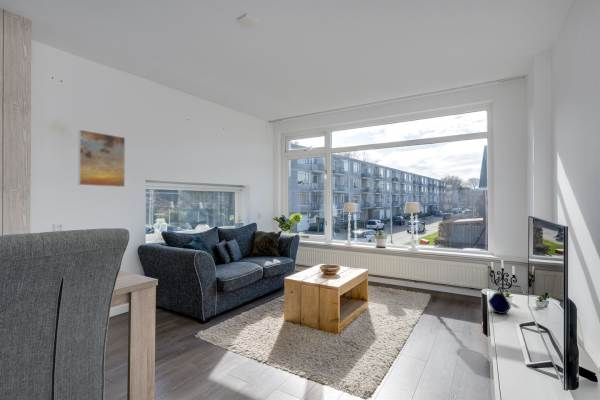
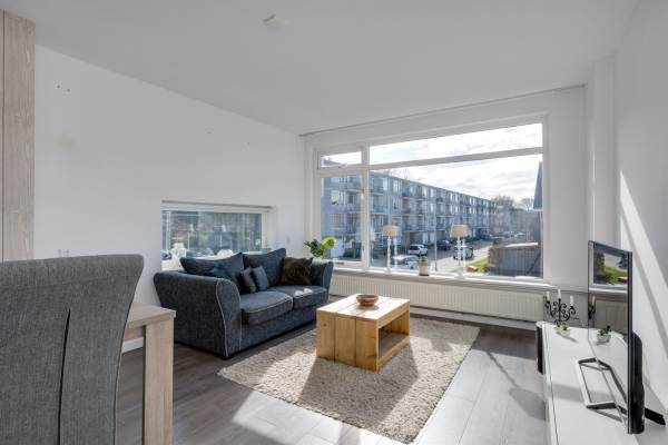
- speaker [487,291,512,315]
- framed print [77,129,126,188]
